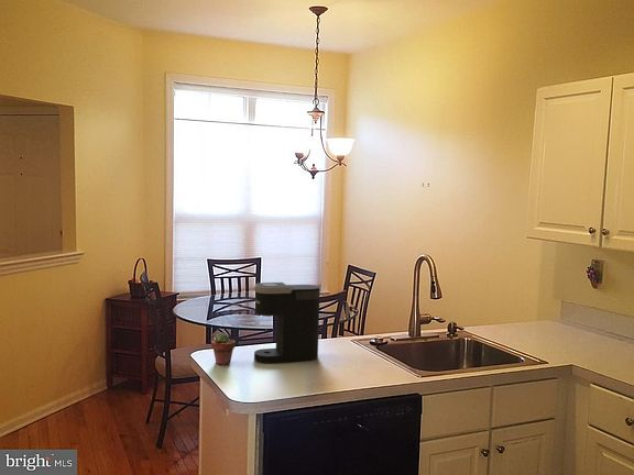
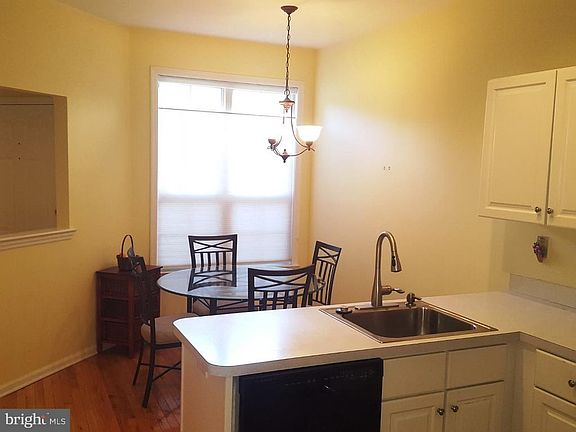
- potted succulent [210,332,237,366]
- coffee maker [252,281,321,364]
